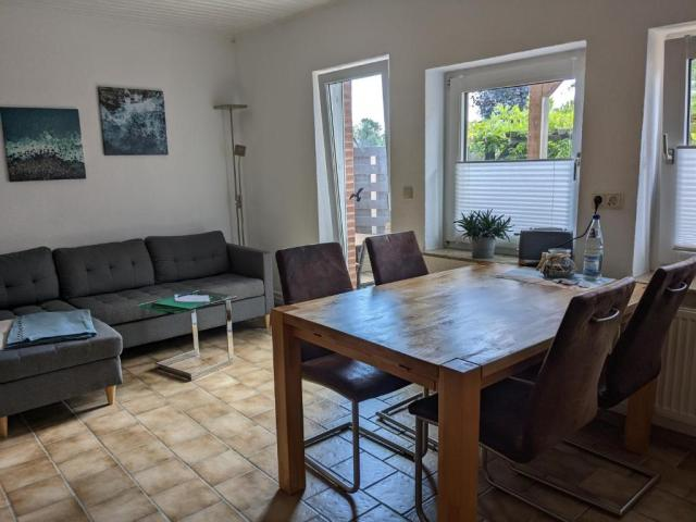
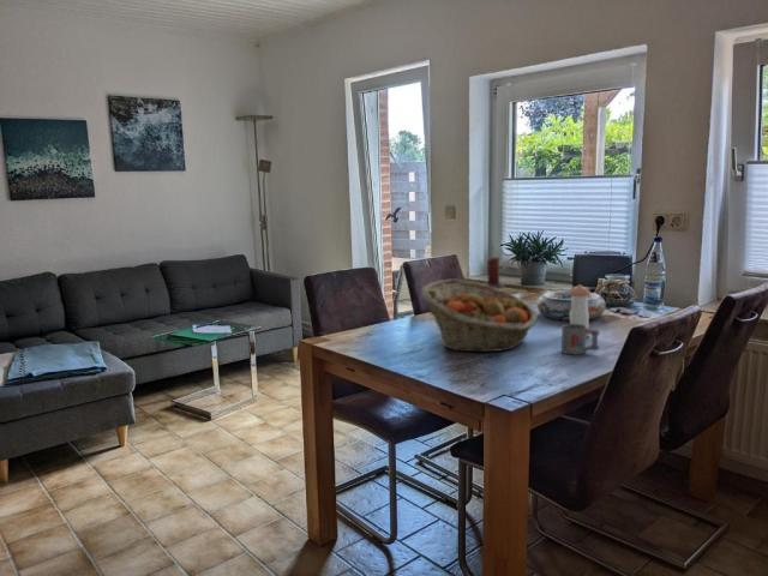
+ pepper shaker [569,283,590,338]
+ mug [560,323,601,355]
+ fruit basket [420,278,539,353]
+ candle holder [482,256,505,289]
+ bowl [536,289,606,322]
